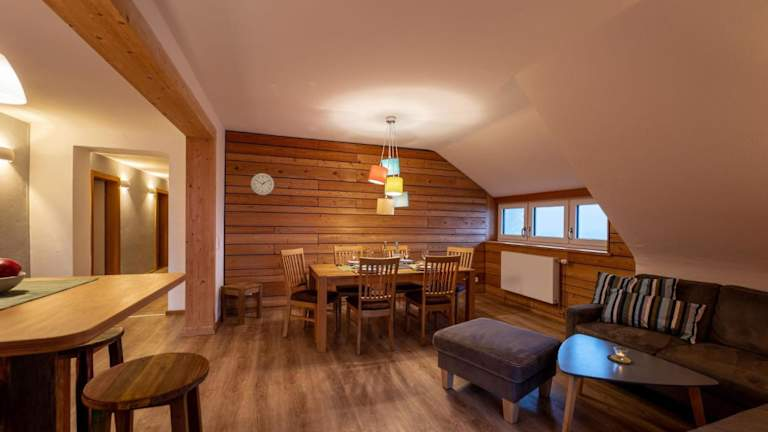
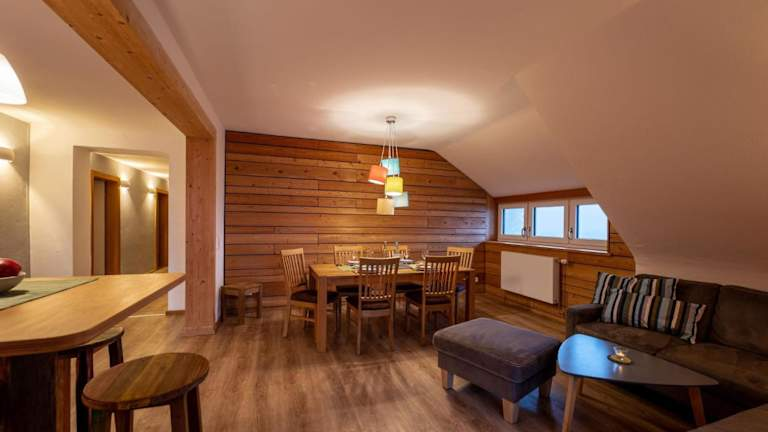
- wall clock [250,172,275,196]
